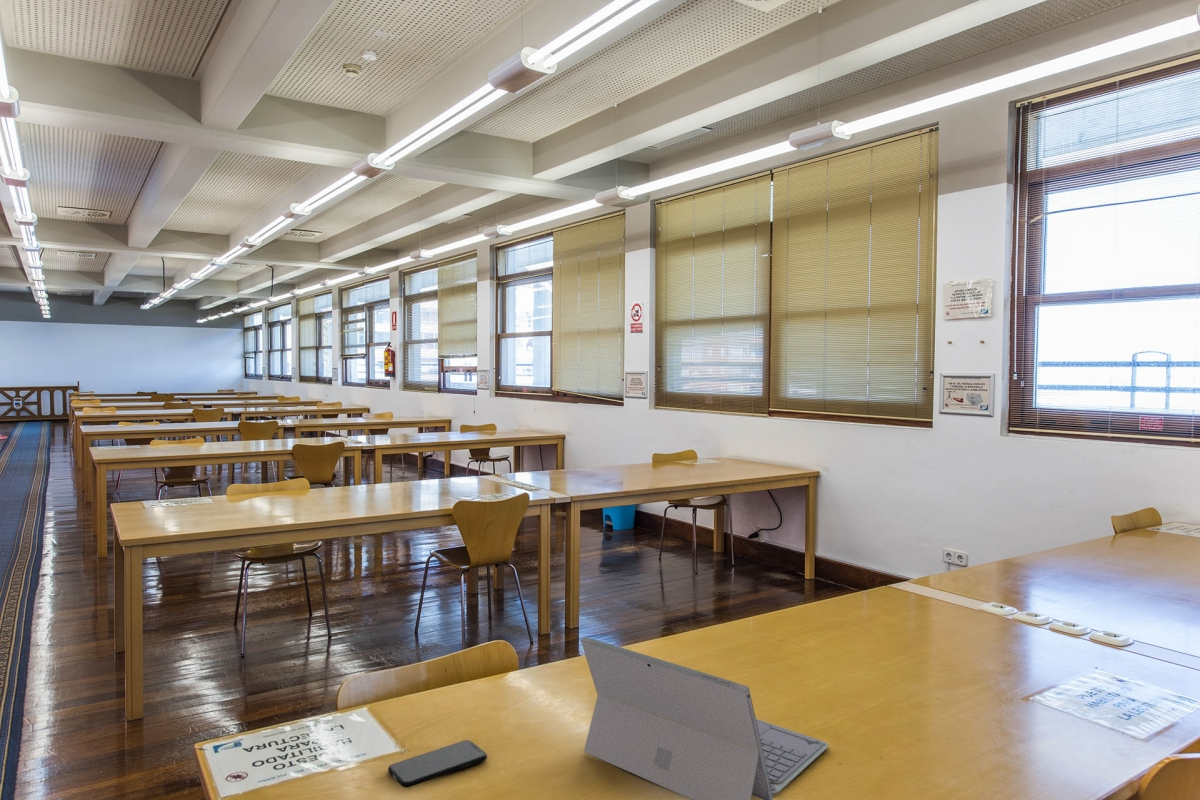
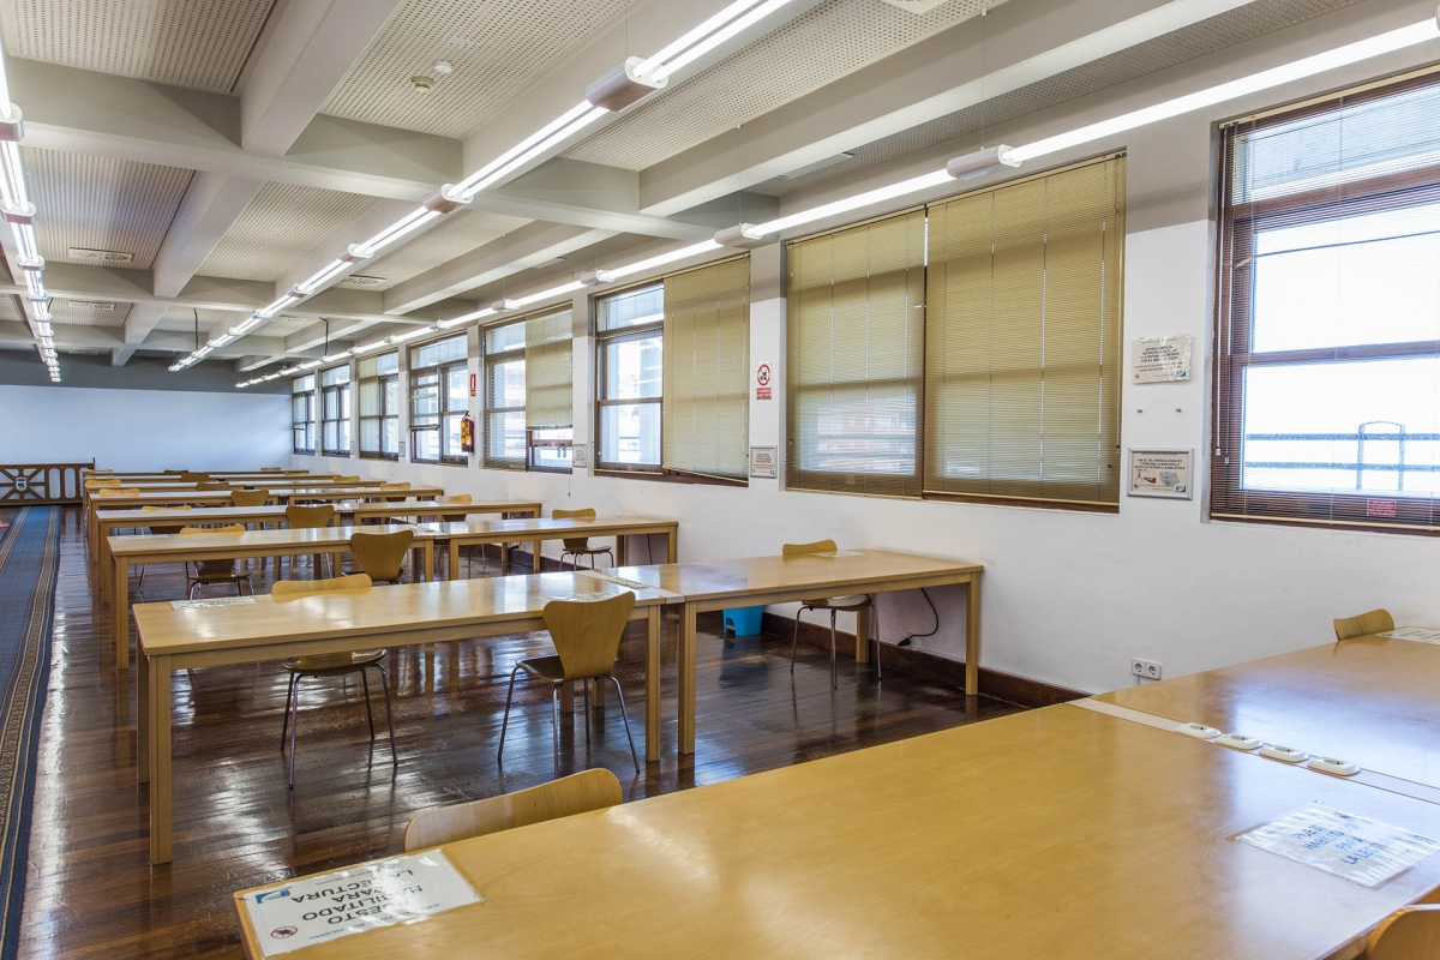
- laptop [580,636,829,800]
- smartphone [387,739,488,789]
